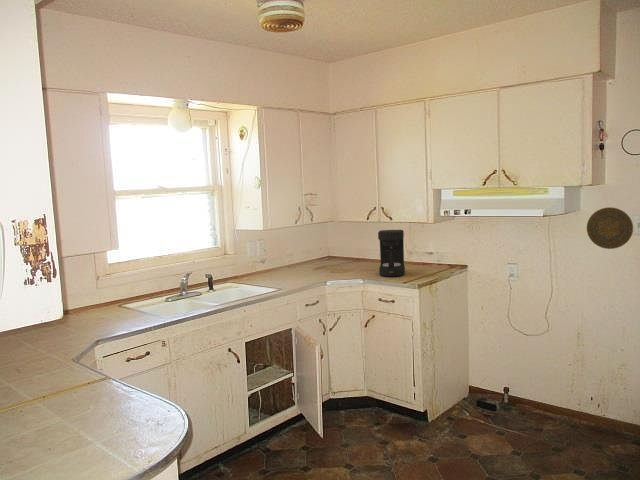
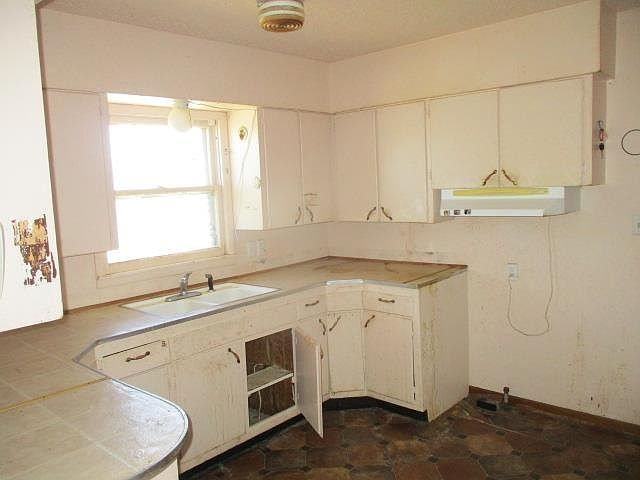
- decorative plate [586,206,634,250]
- coffee maker [377,229,406,278]
